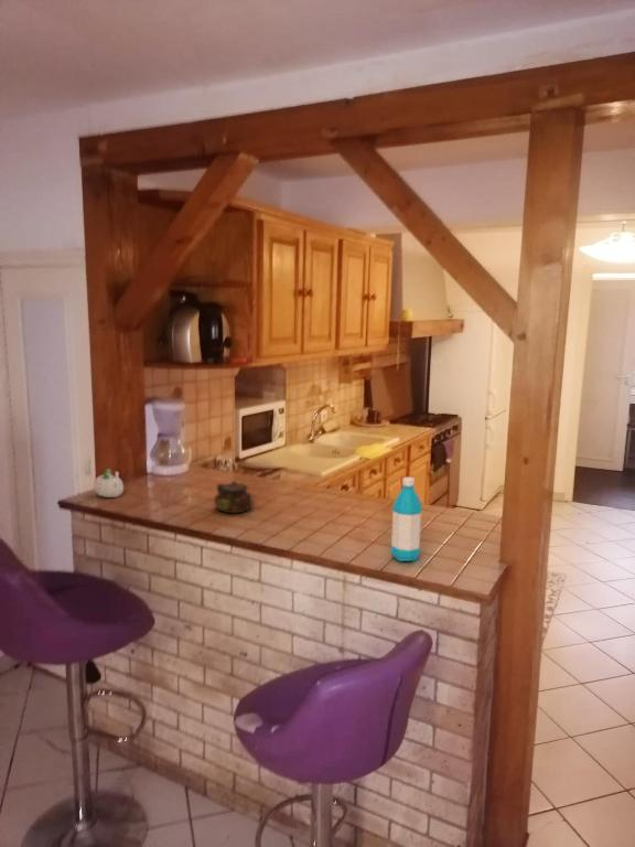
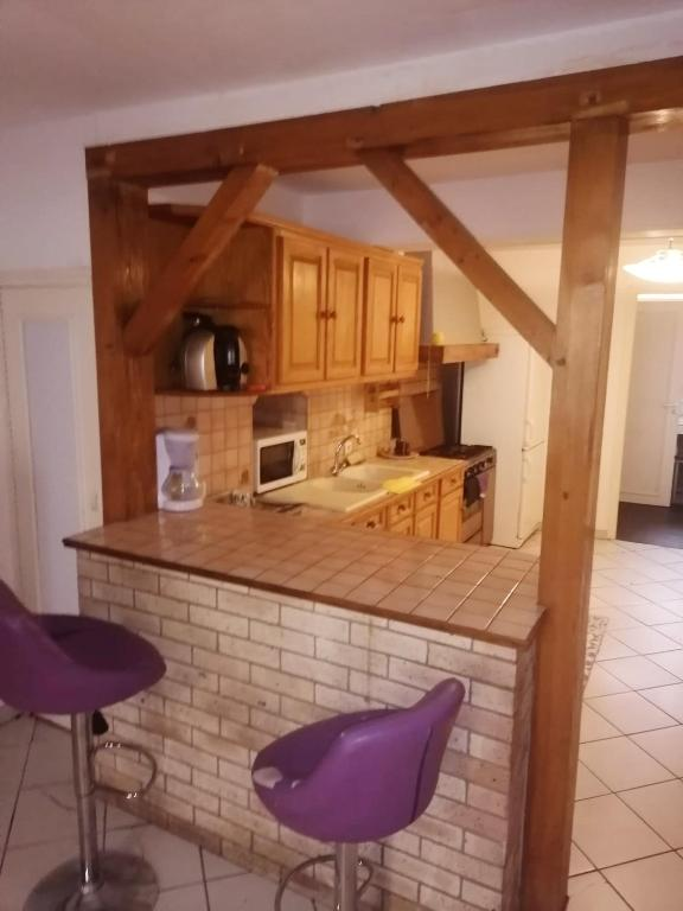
- water bottle [389,476,423,562]
- teapot [213,480,255,515]
- succulent planter [93,468,125,498]
